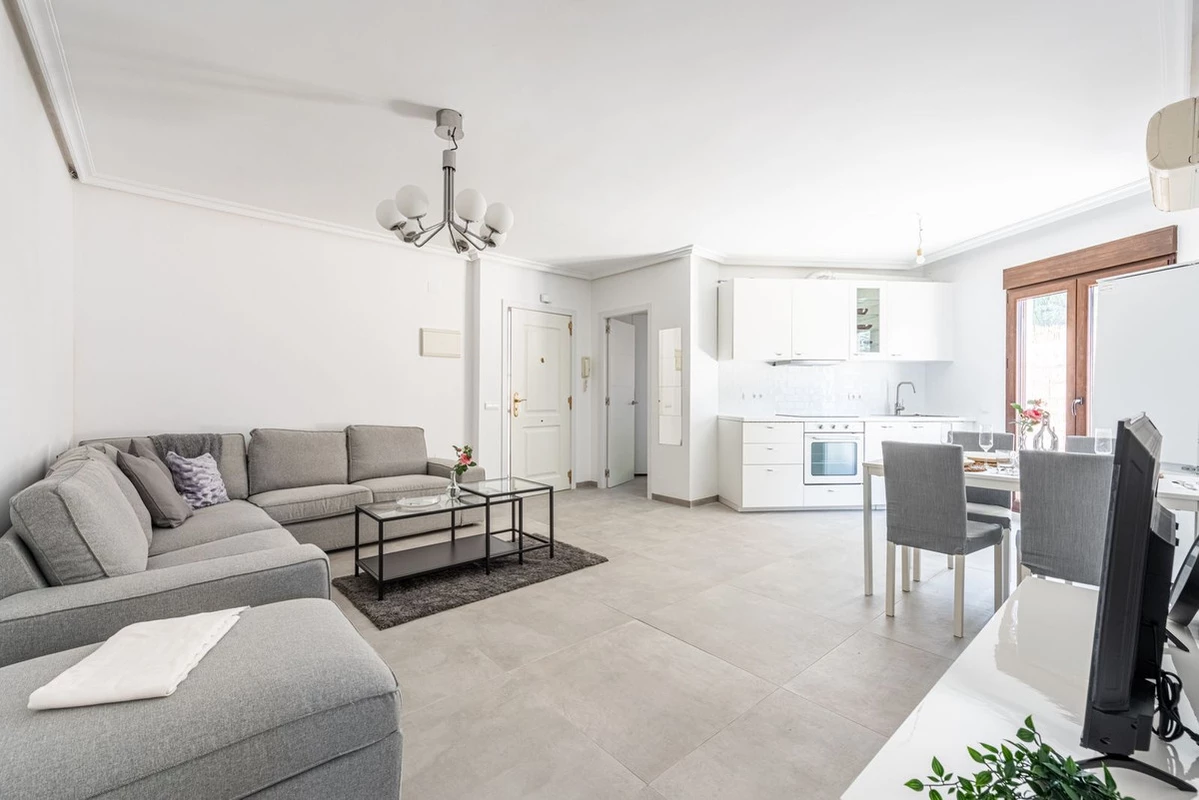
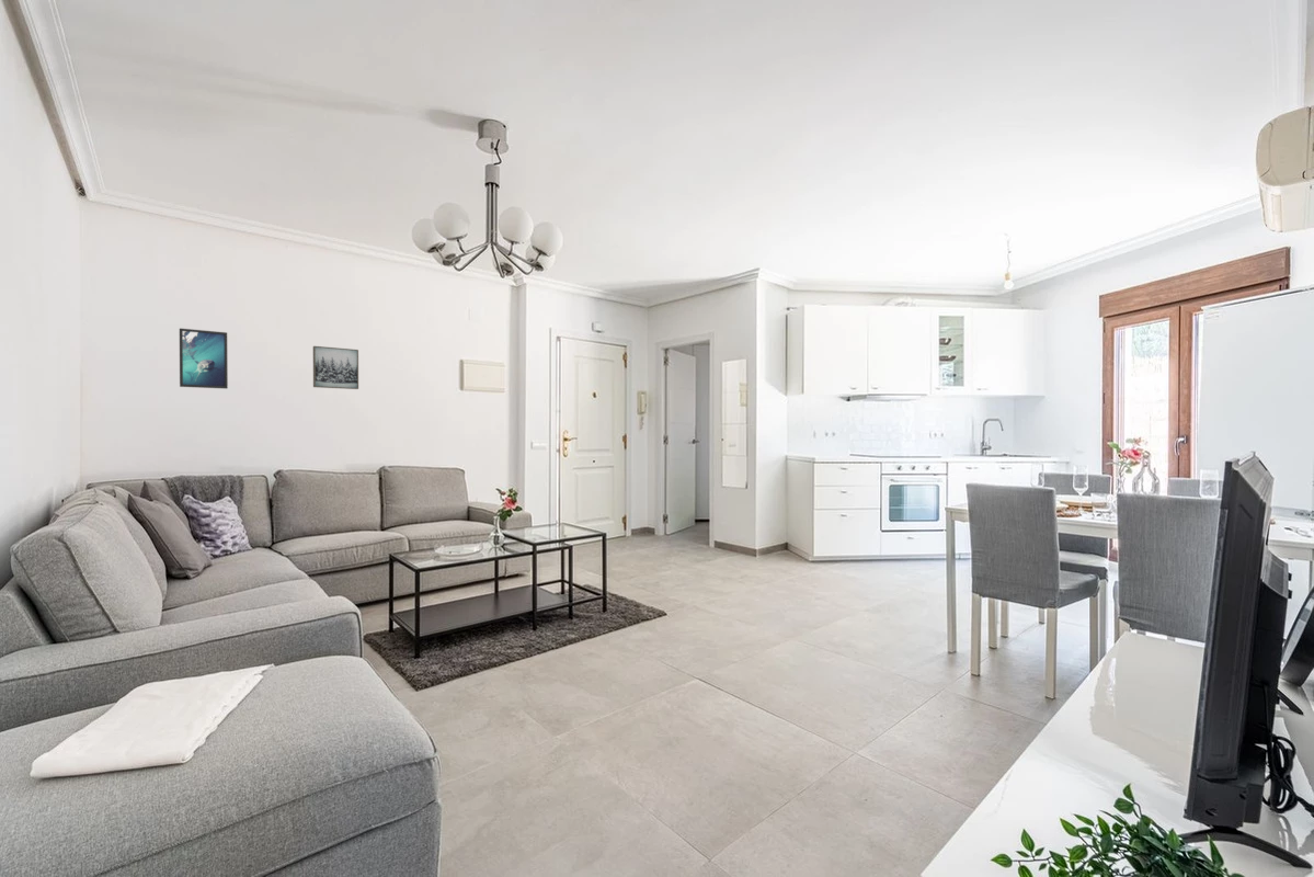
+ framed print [179,328,229,390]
+ wall art [312,345,359,390]
